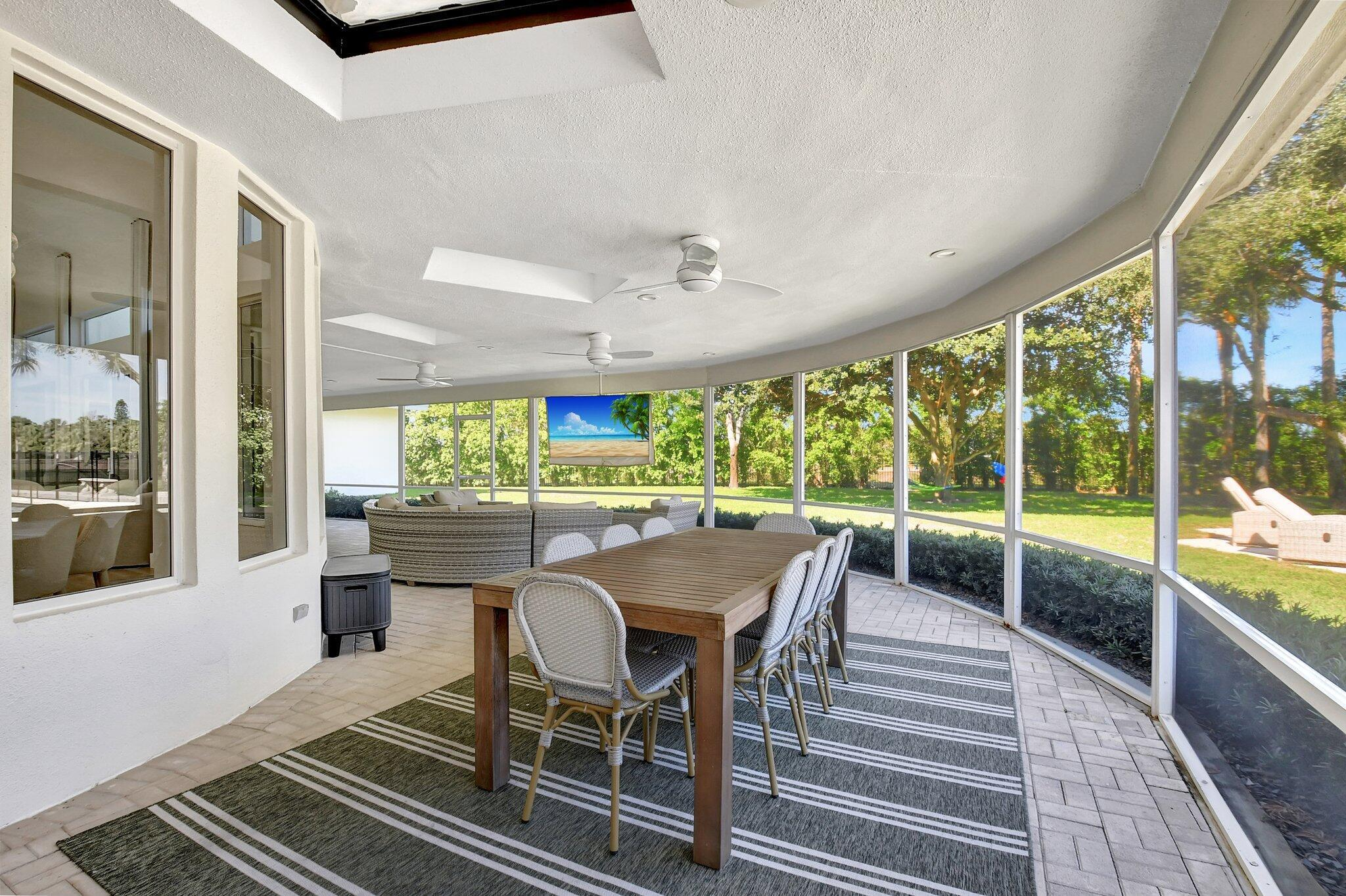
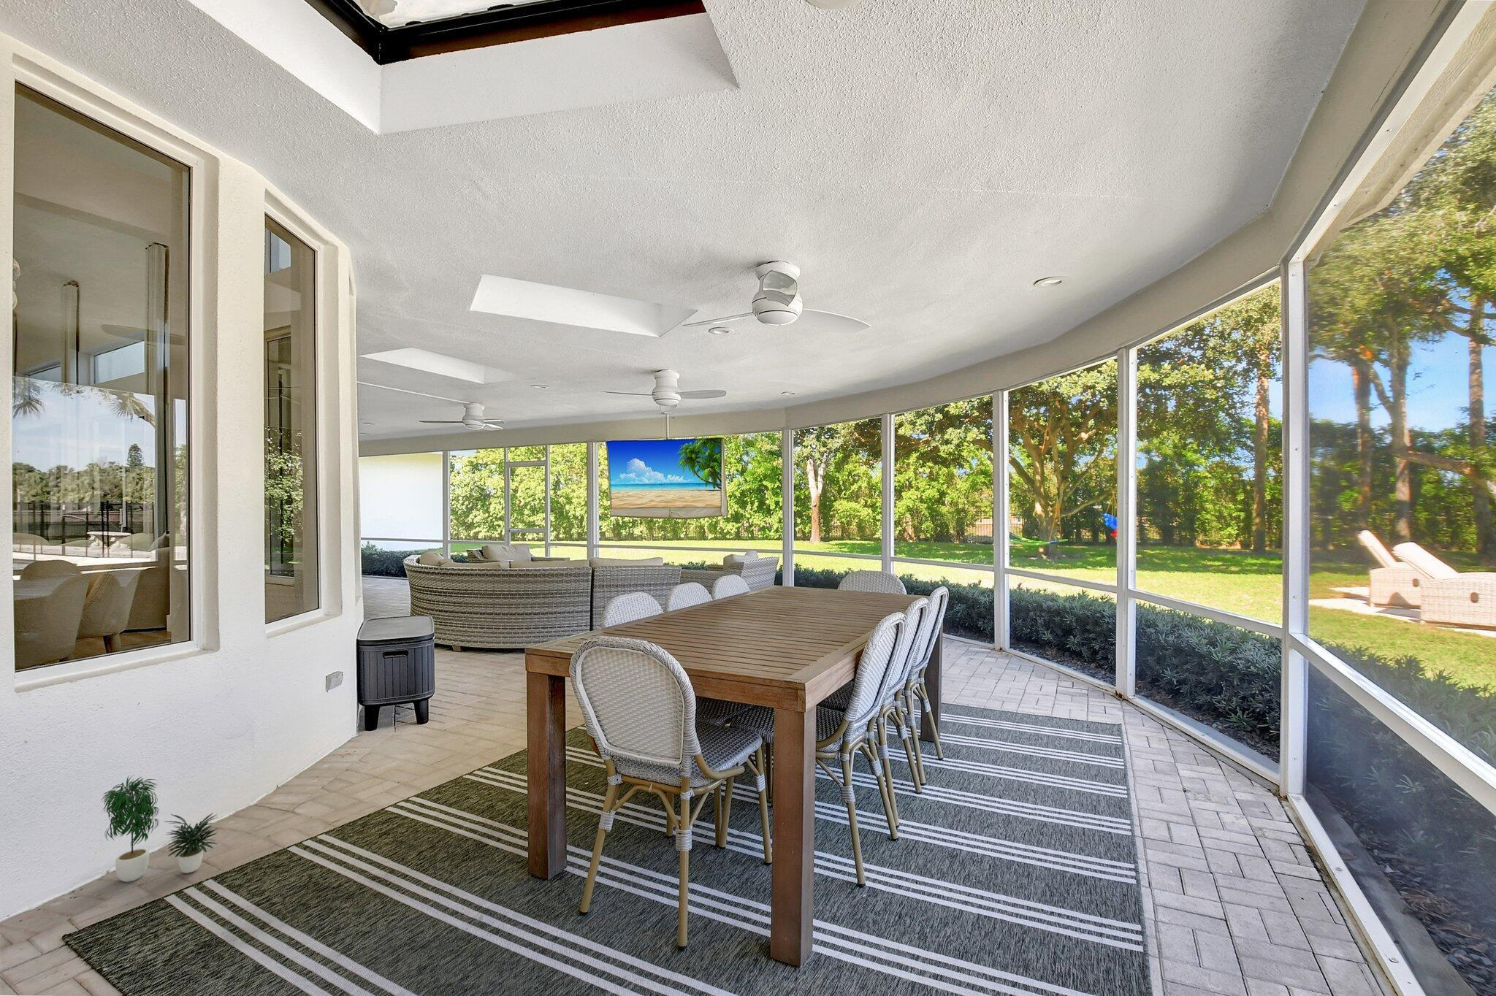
+ potted plant [100,775,219,883]
